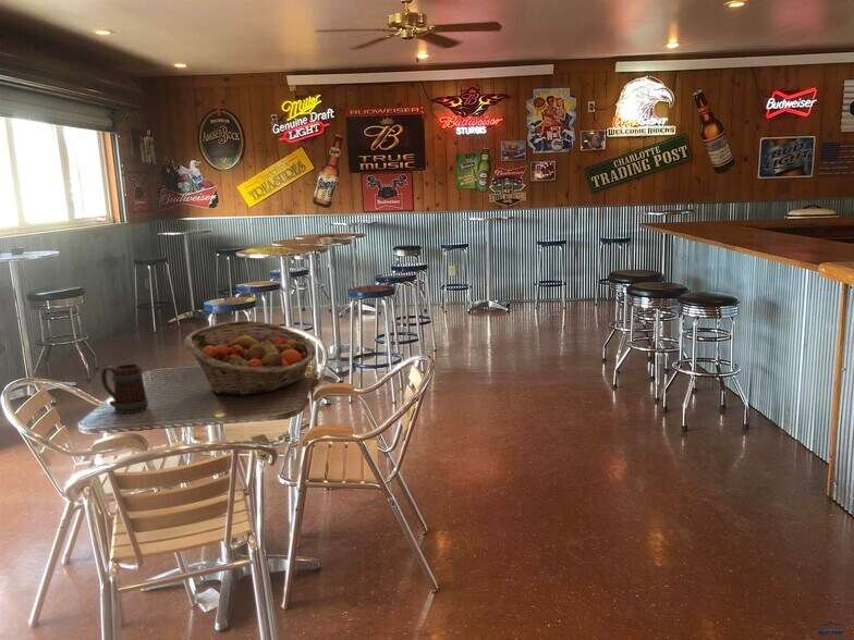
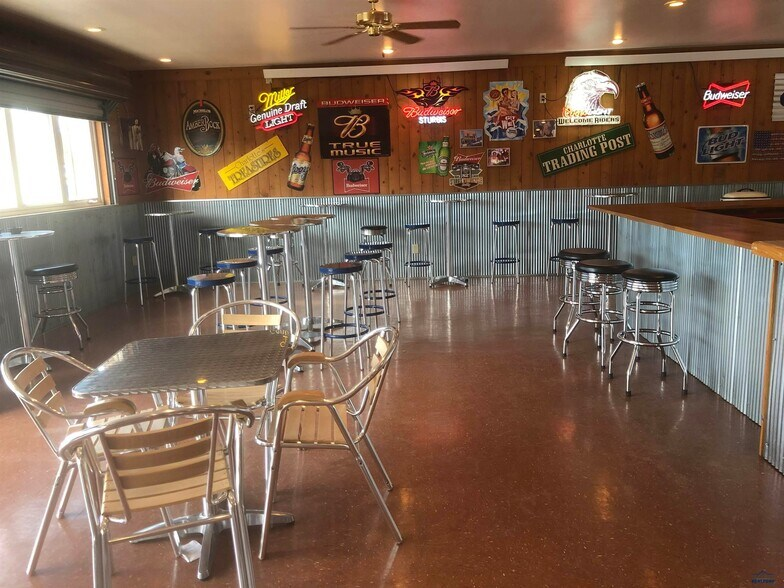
- fruit basket [184,320,317,396]
- beer mug [100,362,149,415]
